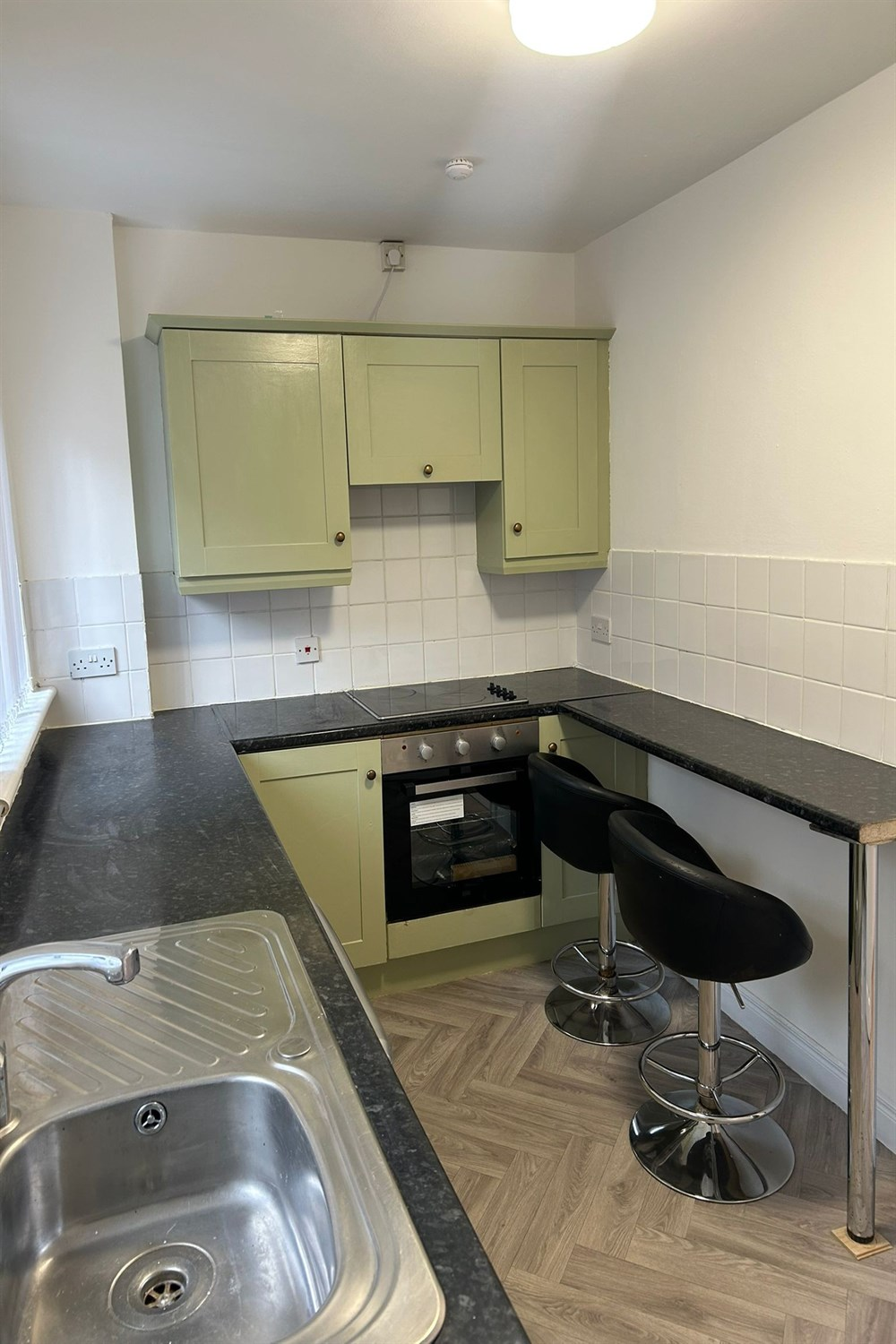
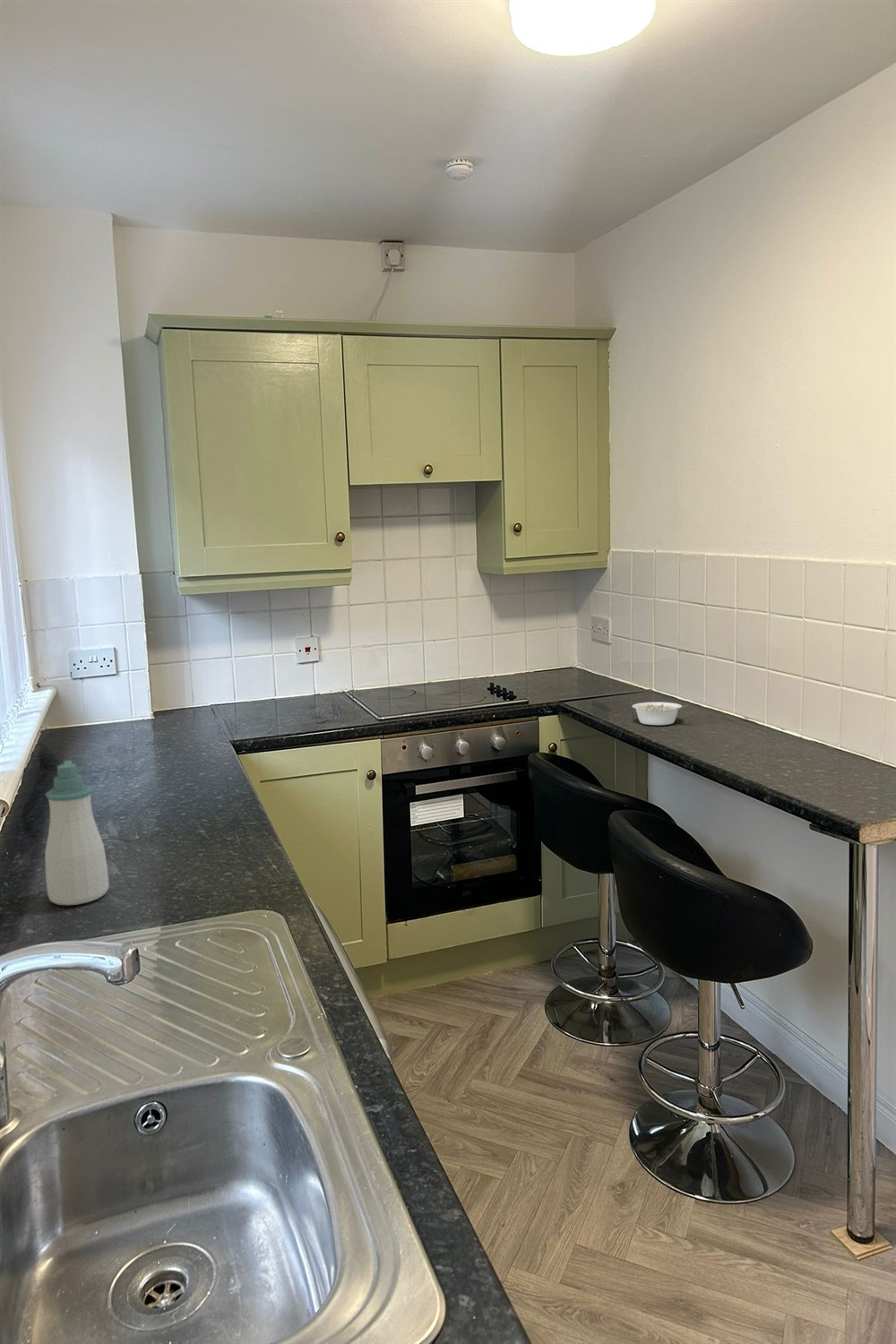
+ soap bottle [44,760,110,906]
+ legume [632,702,688,726]
